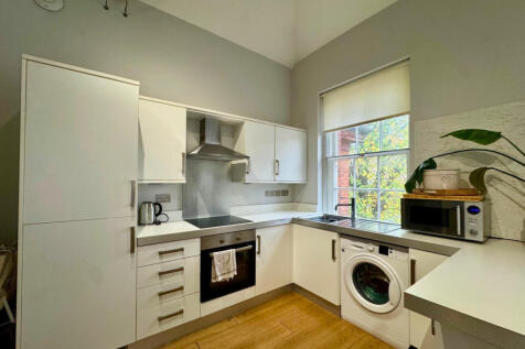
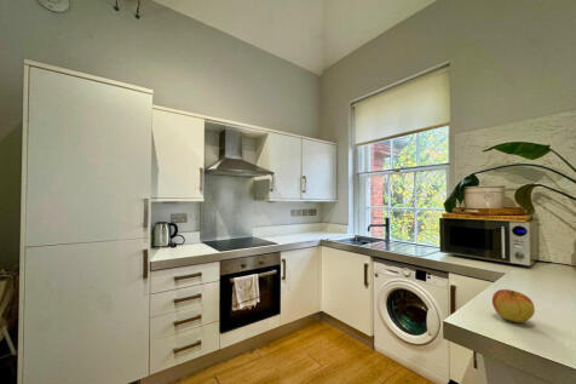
+ apple [491,288,536,323]
